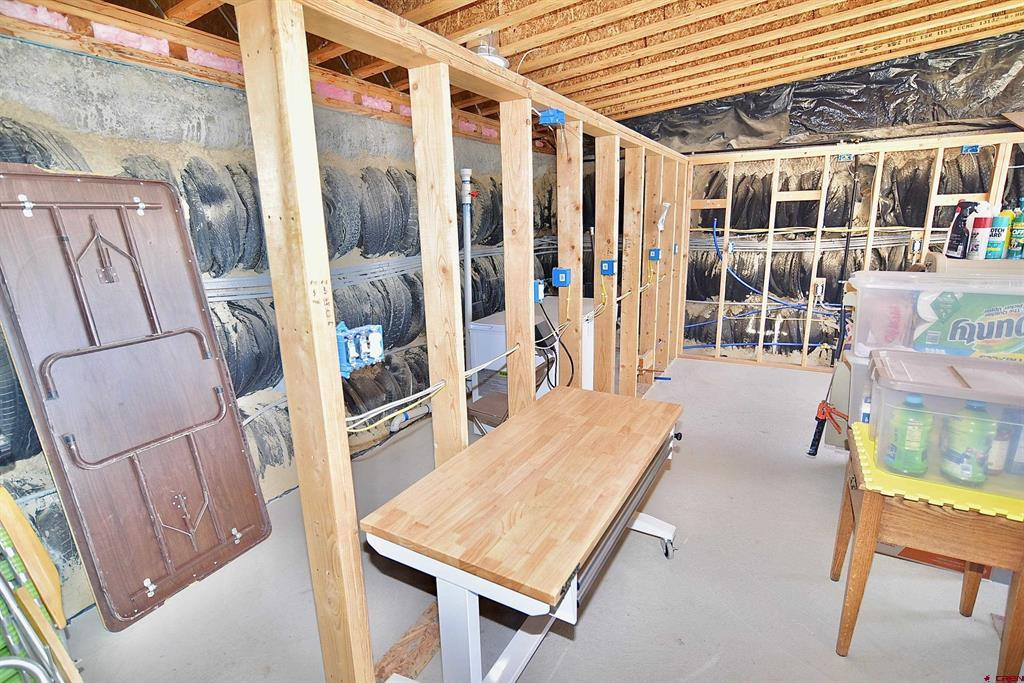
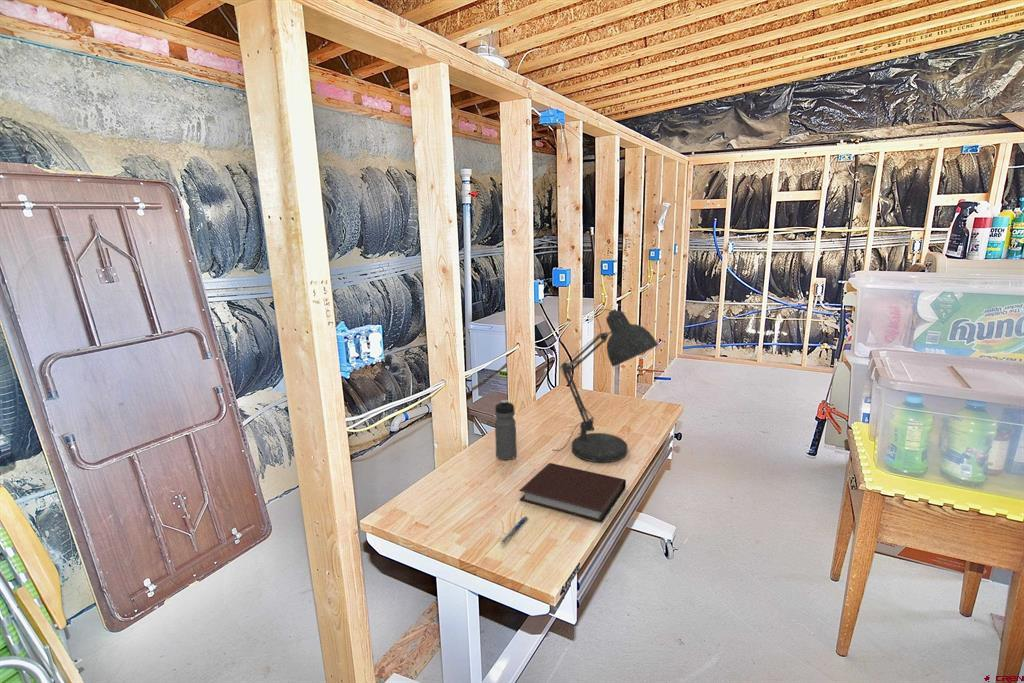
+ desk lamp [553,308,659,463]
+ water bottle [494,399,518,461]
+ notebook [518,462,627,523]
+ pen [498,515,530,545]
